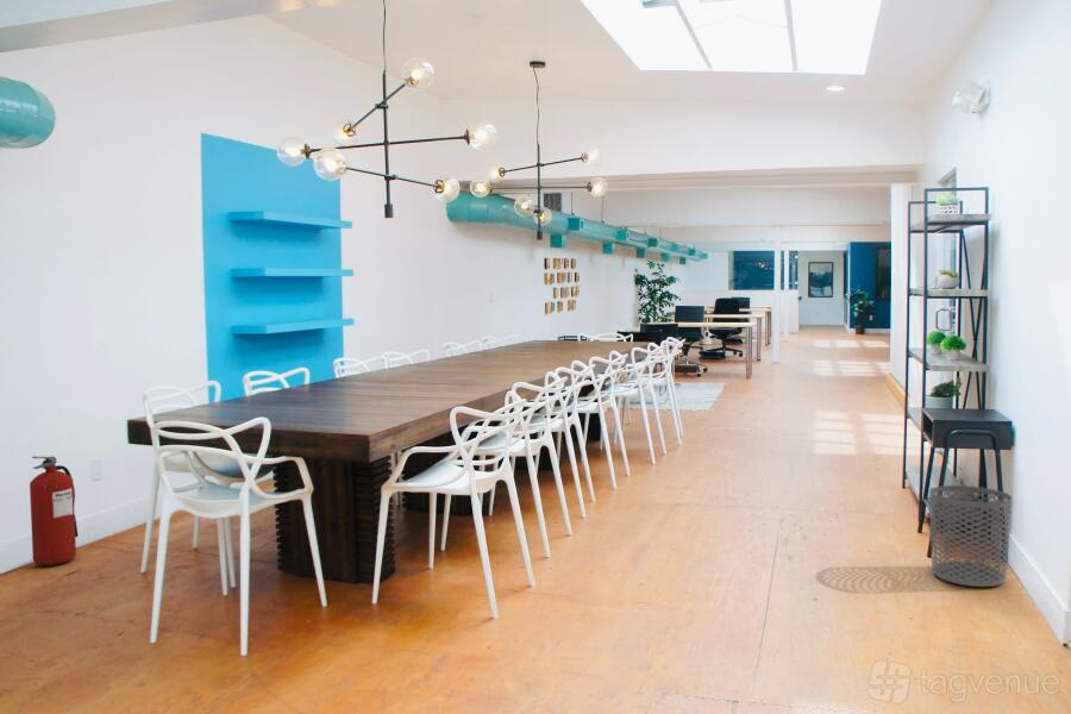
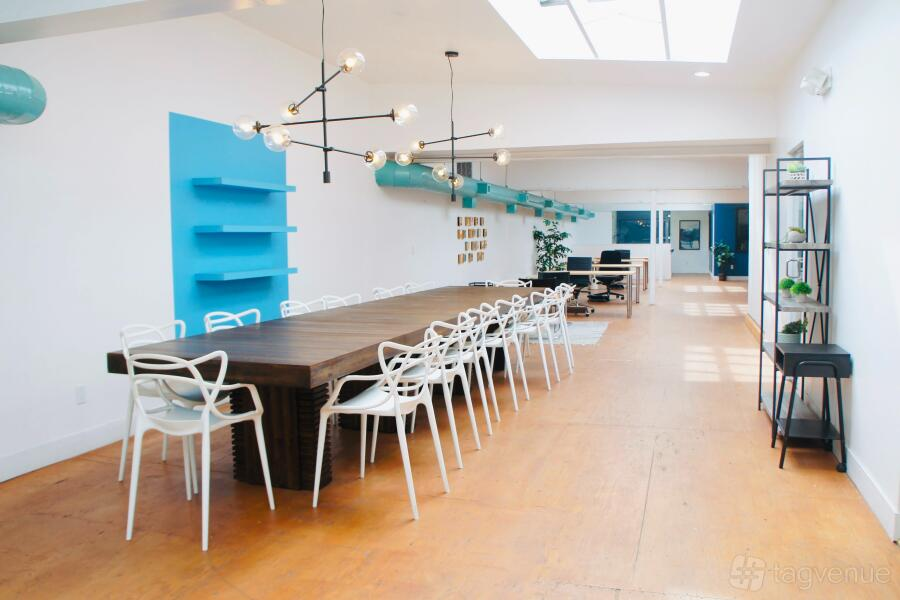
- waste bin [928,484,1013,588]
- fire extinguisher [29,455,80,566]
